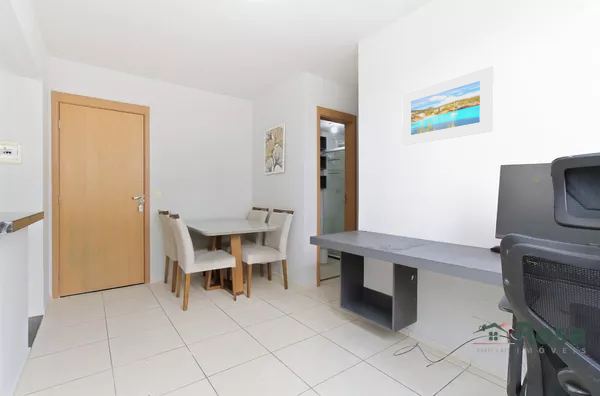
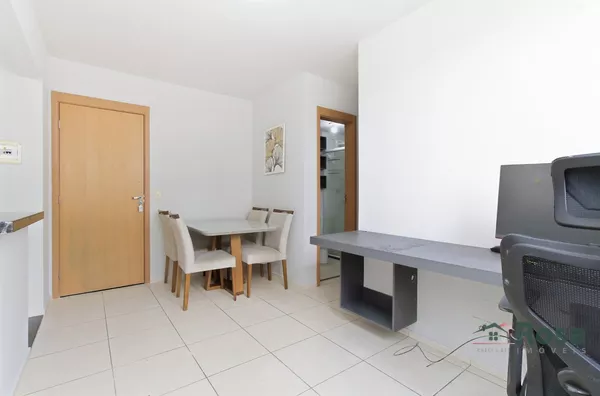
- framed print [401,65,495,146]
